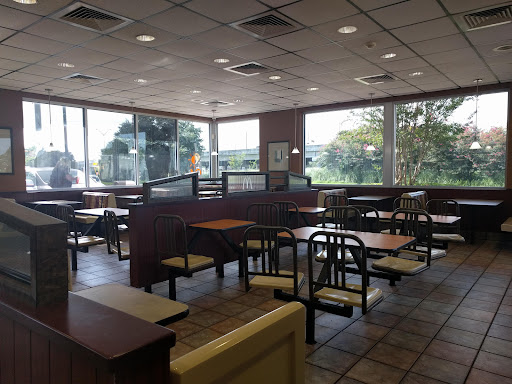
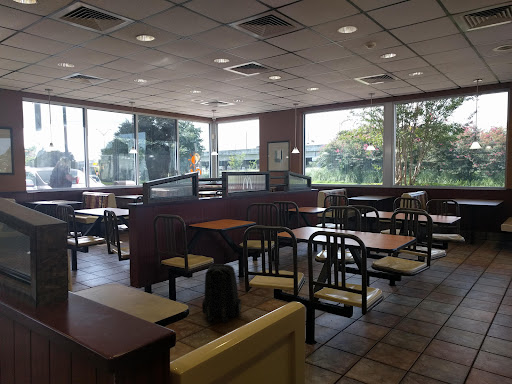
+ backpack [201,263,242,323]
